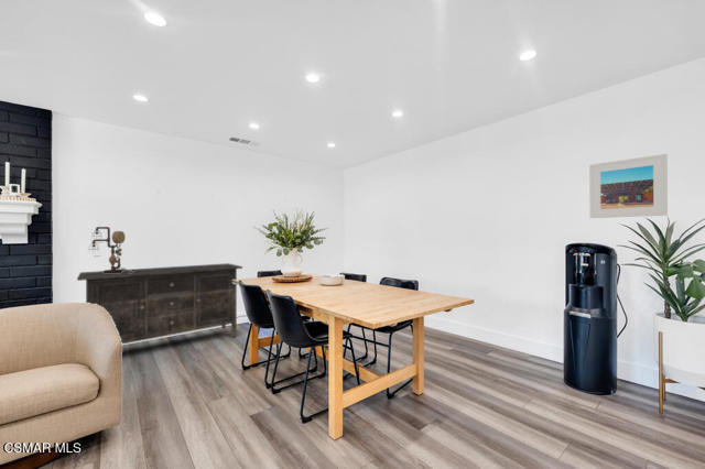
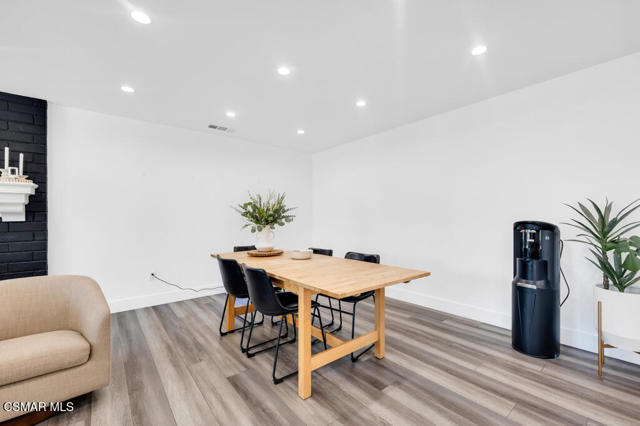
- sideboard [76,262,243,346]
- table lamp [87,226,135,273]
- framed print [588,153,669,219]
